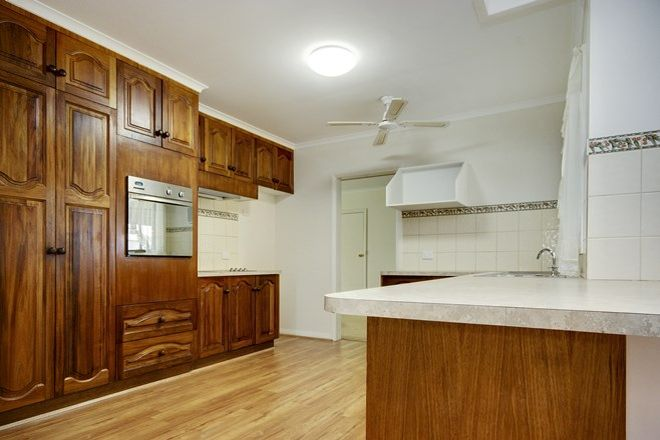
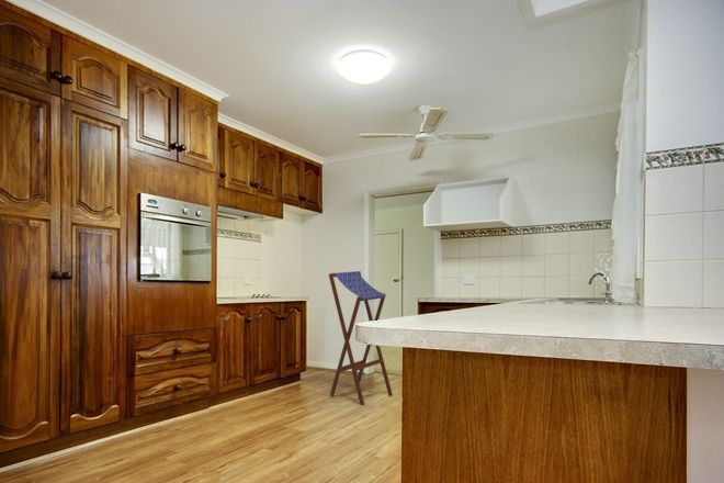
+ stool [328,270,394,406]
